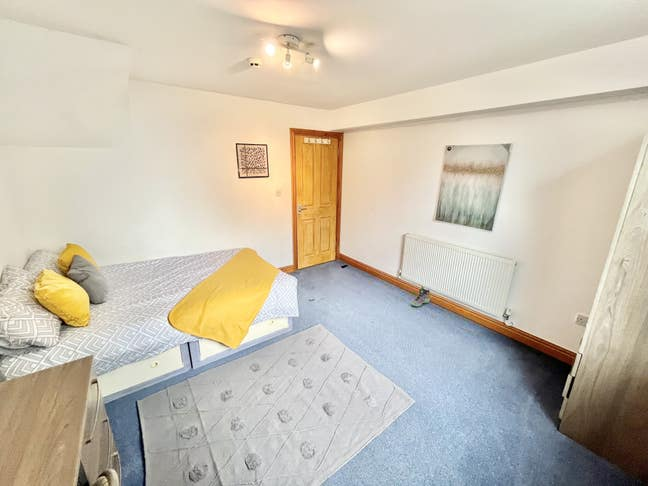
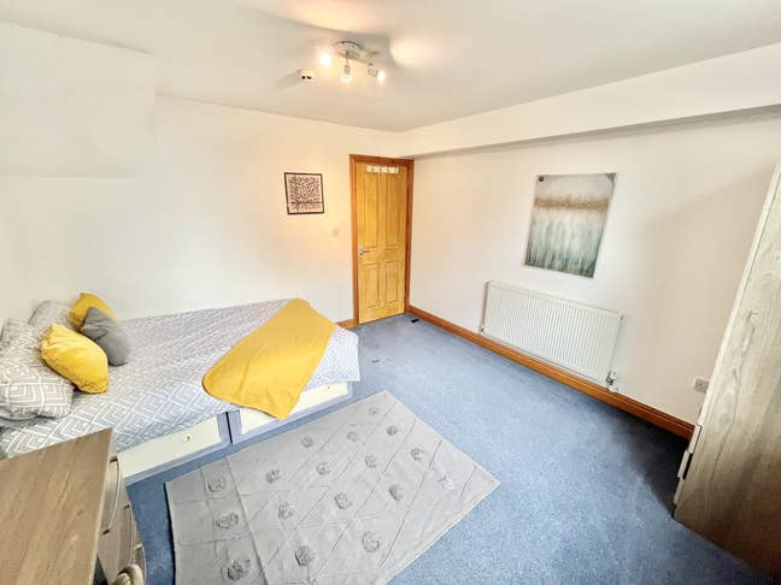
- sneaker [410,286,431,308]
